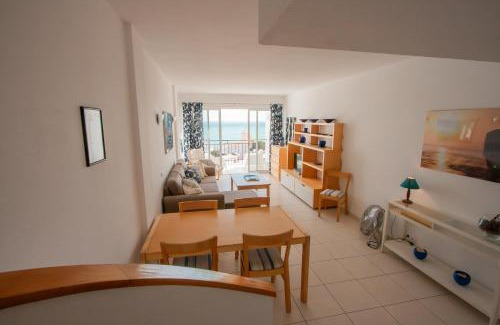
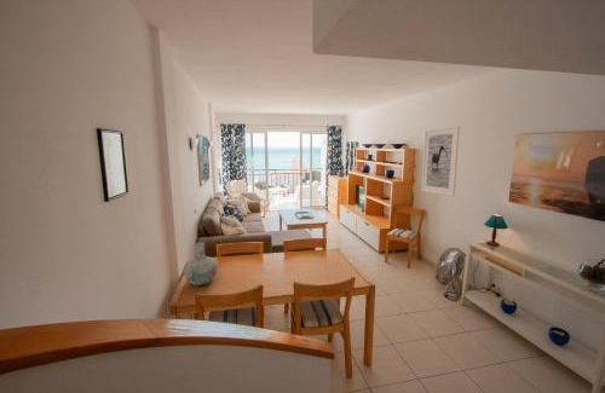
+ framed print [420,125,461,197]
+ vase [182,241,219,287]
